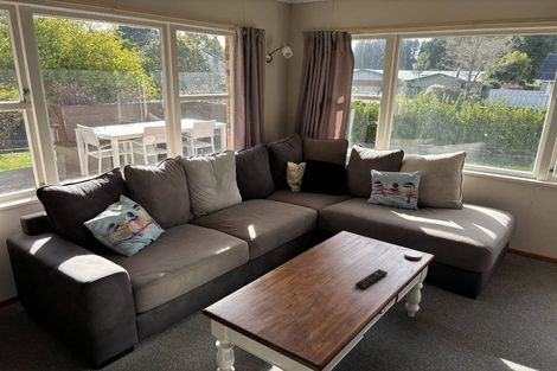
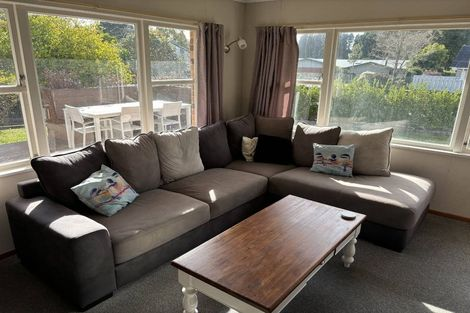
- remote control [354,268,389,290]
